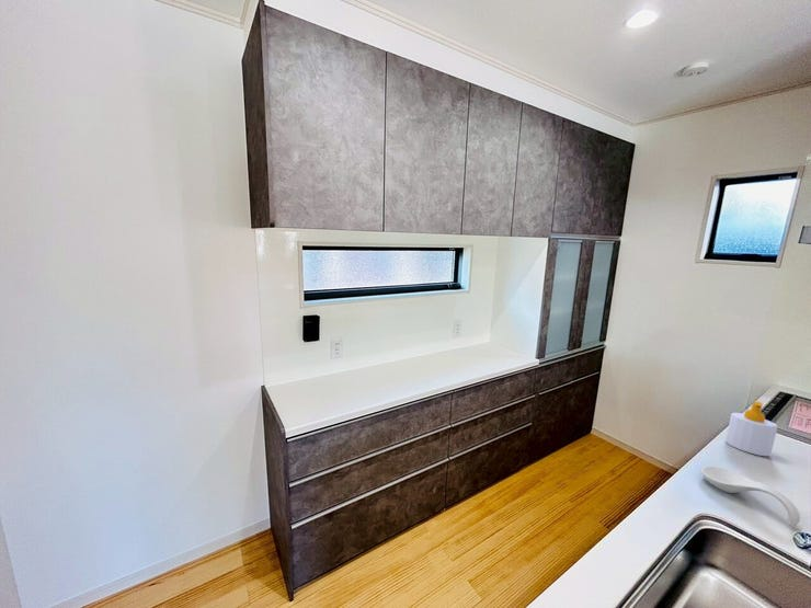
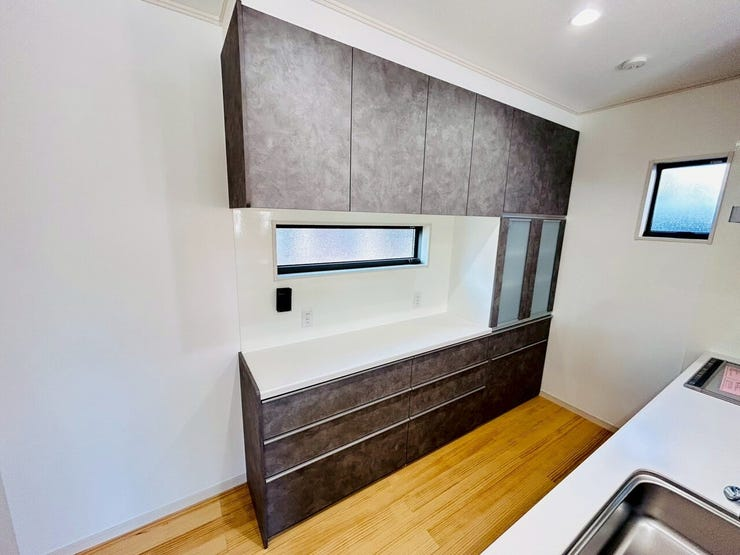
- soap bottle [724,400,779,457]
- spoon rest [700,466,801,527]
